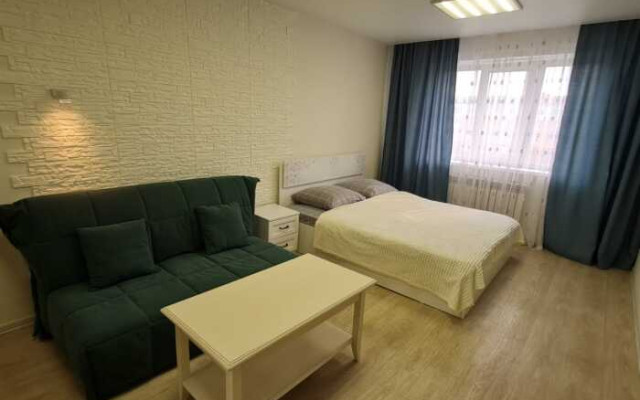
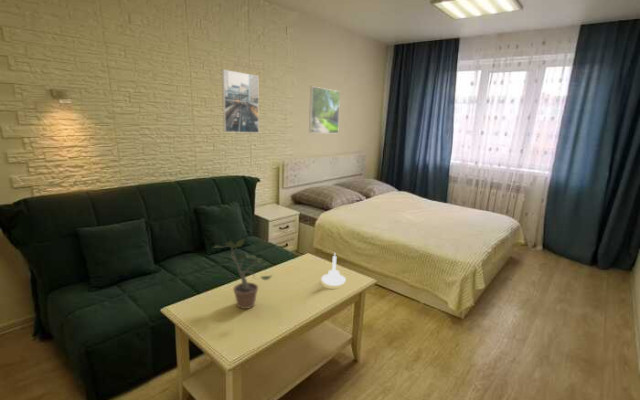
+ candle holder [320,252,347,287]
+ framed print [308,85,341,134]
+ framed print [221,69,260,134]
+ potted plant [212,237,274,310]
